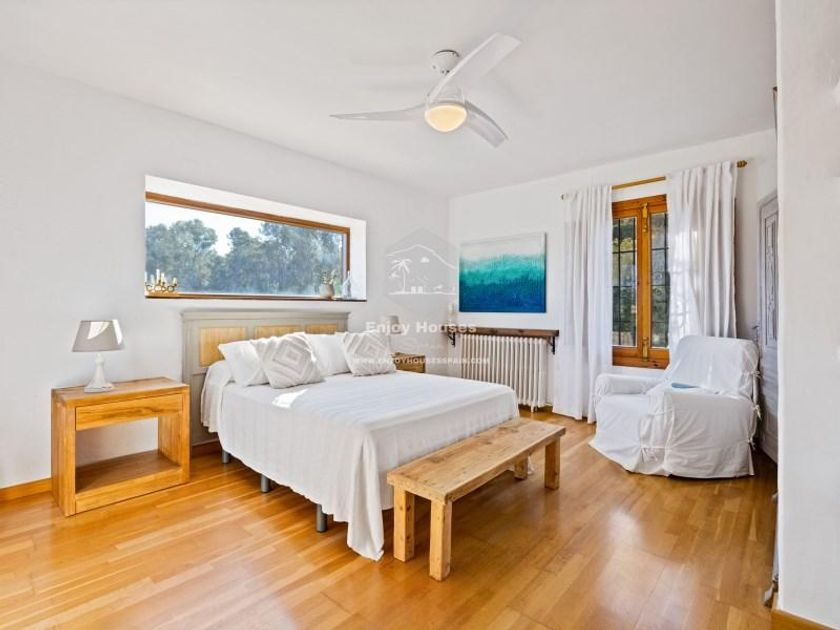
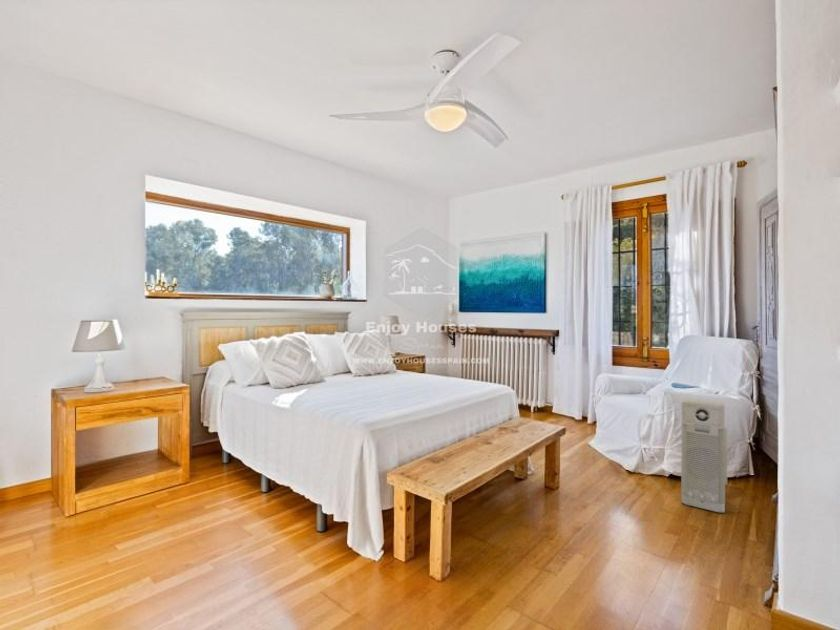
+ air purifier [680,398,728,513]
